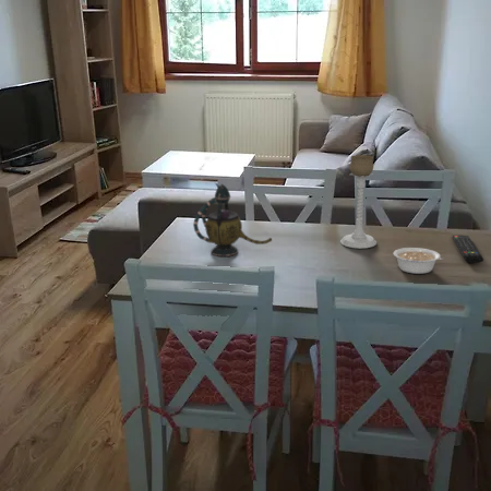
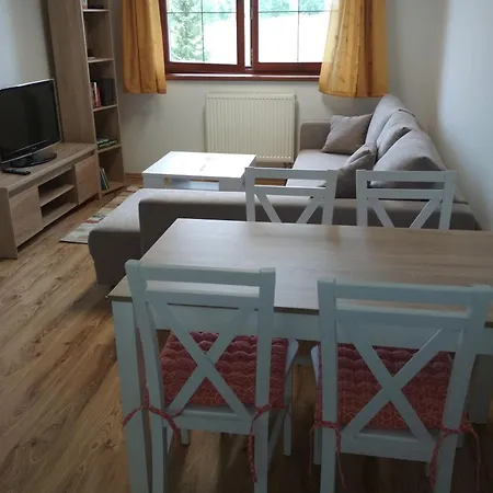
- candle holder [339,154,378,250]
- remote control [452,233,484,264]
- teapot [192,182,273,258]
- legume [393,247,447,275]
